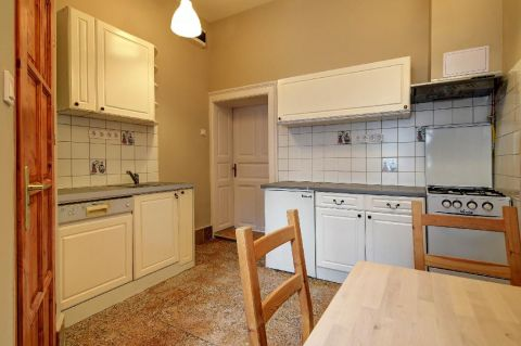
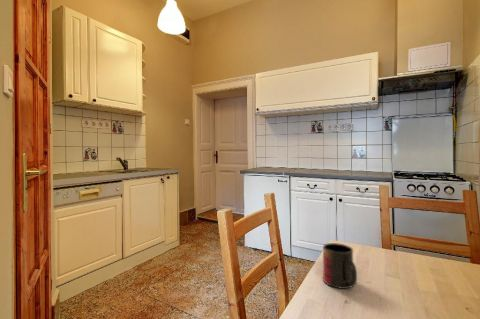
+ mug [322,242,358,290]
